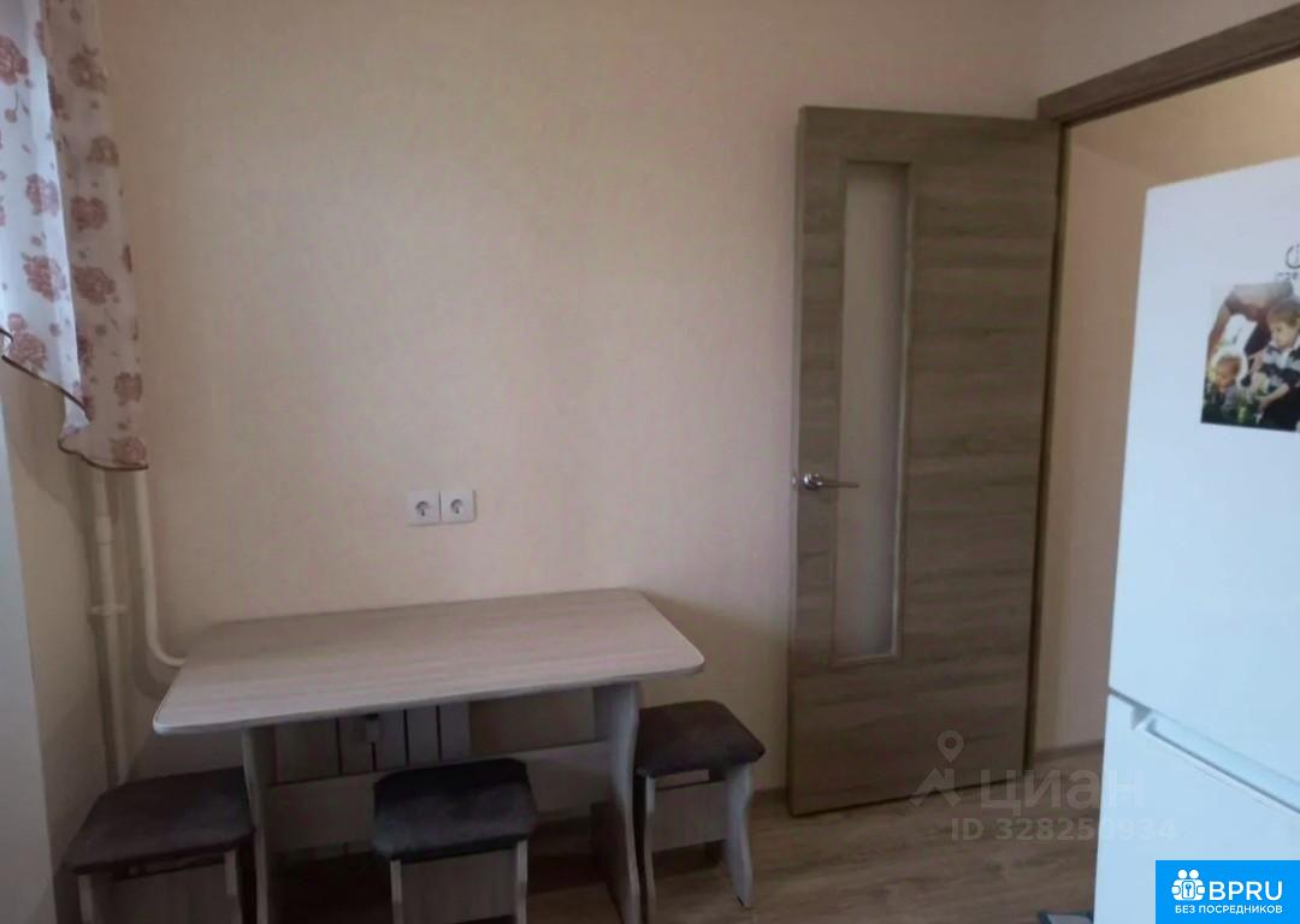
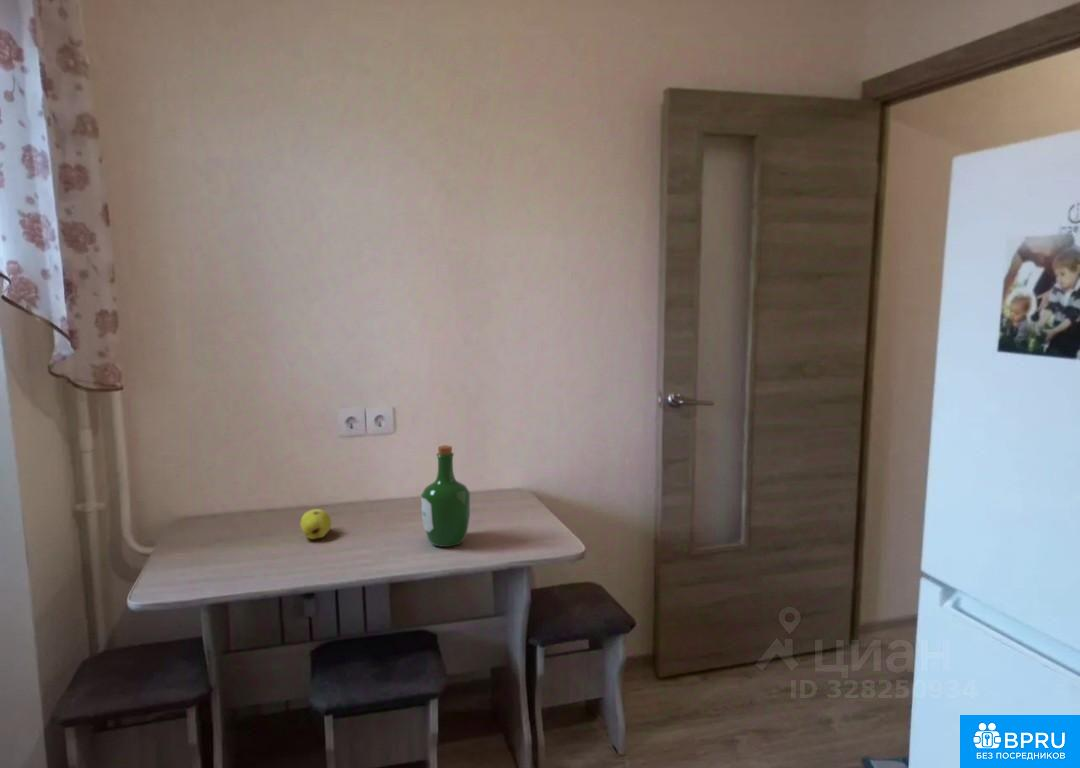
+ wine bottle [420,444,471,548]
+ fruit [299,508,332,540]
